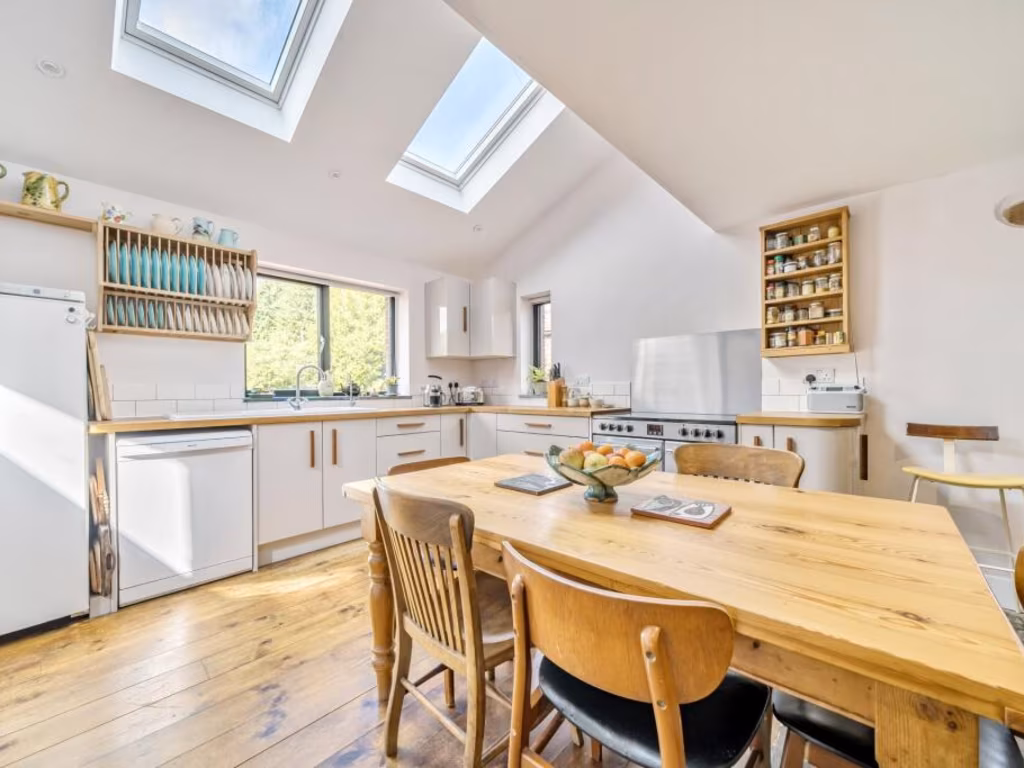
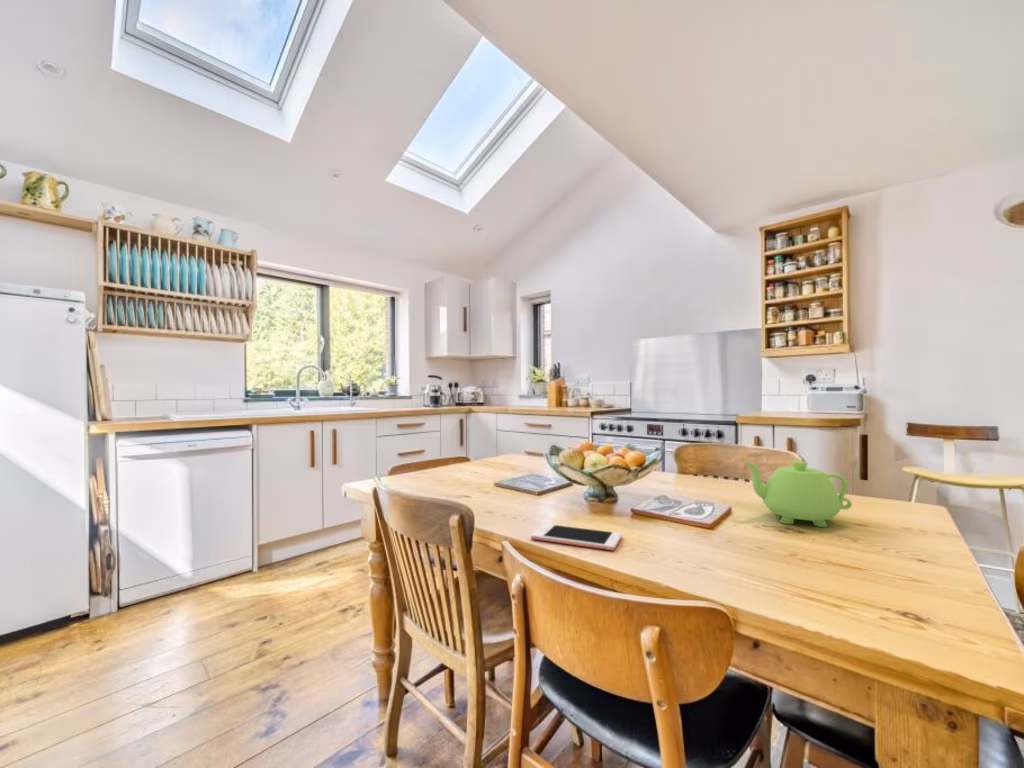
+ cell phone [530,523,623,551]
+ teapot [743,460,853,528]
